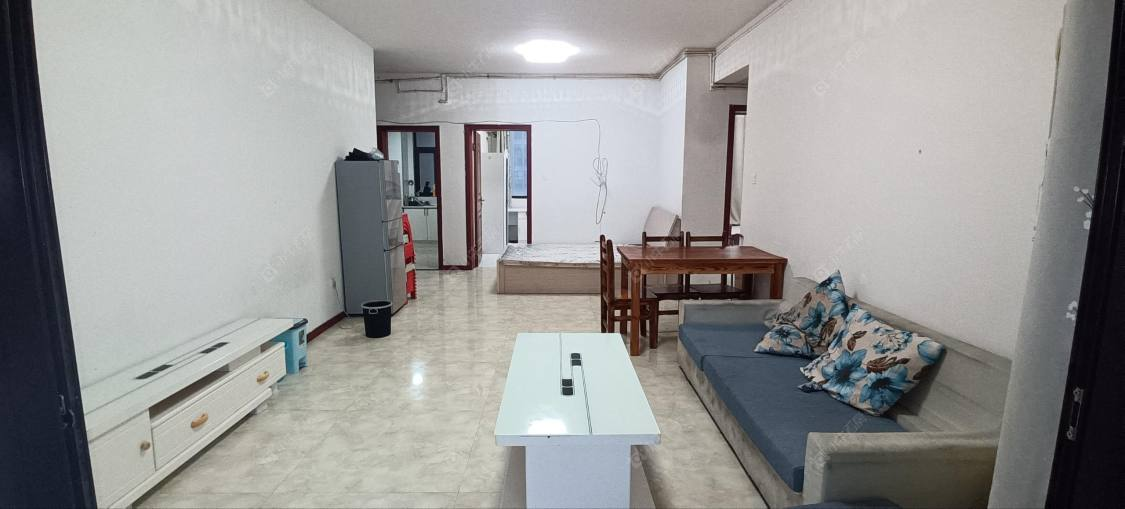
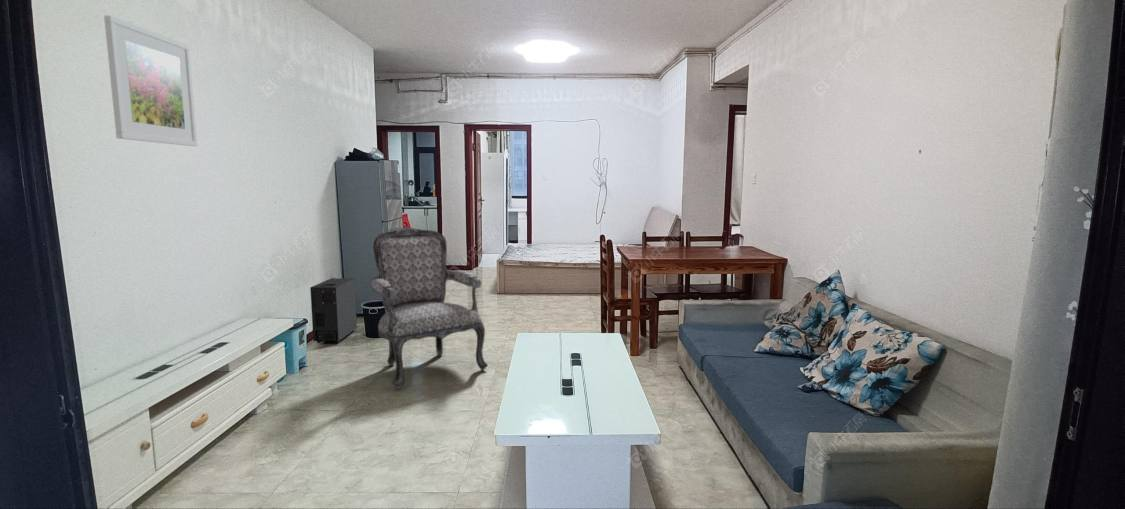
+ armchair [370,225,489,390]
+ speaker [309,277,358,344]
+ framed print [103,15,199,147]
